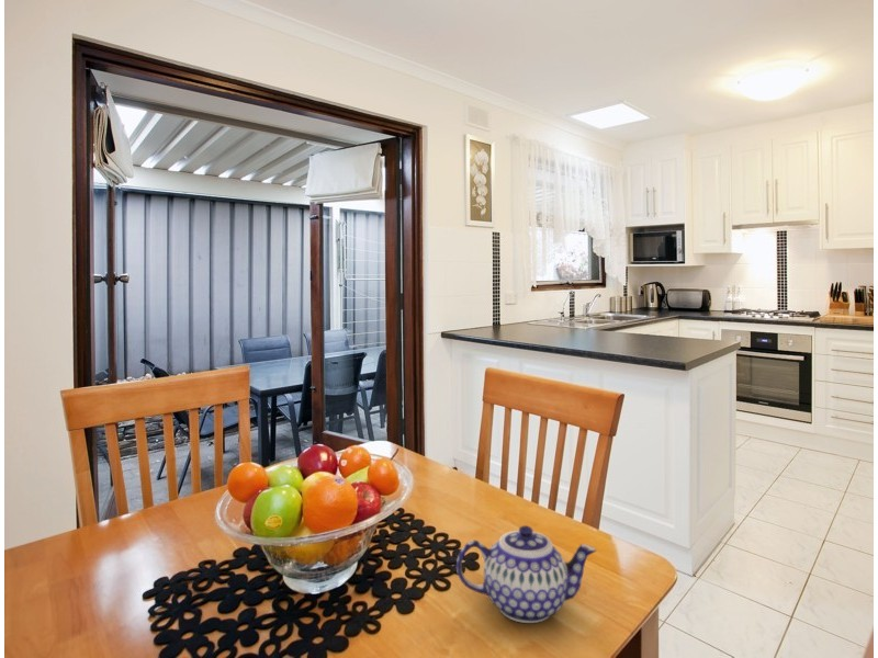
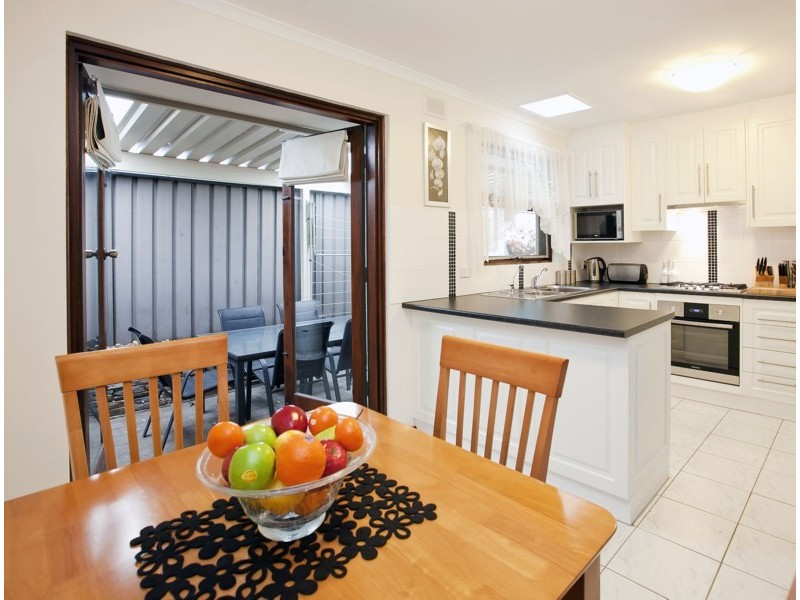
- teapot [455,524,597,624]
